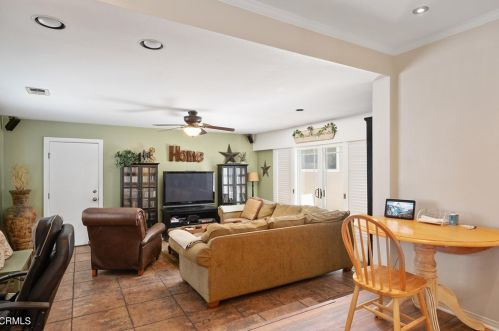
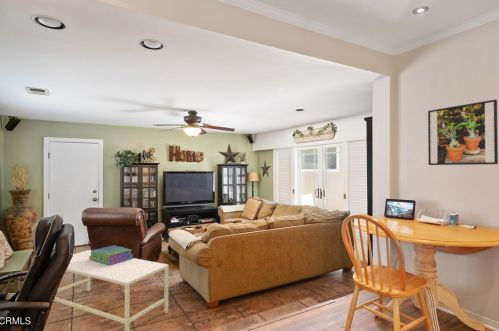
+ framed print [427,98,499,166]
+ coffee table [53,249,169,331]
+ stack of books [89,244,134,266]
